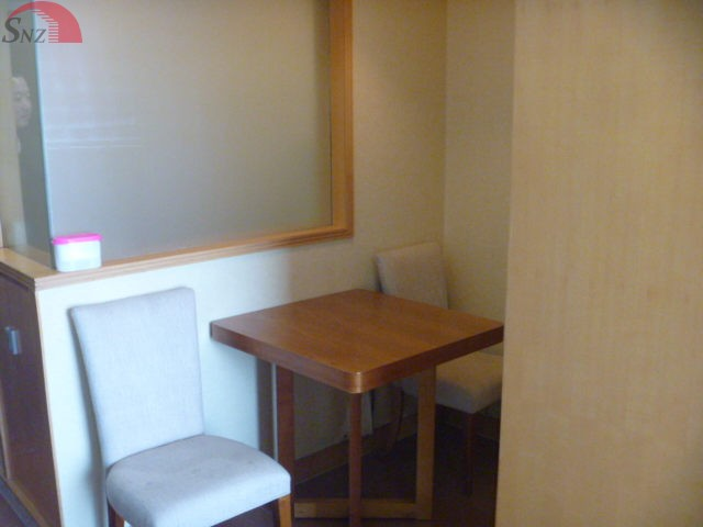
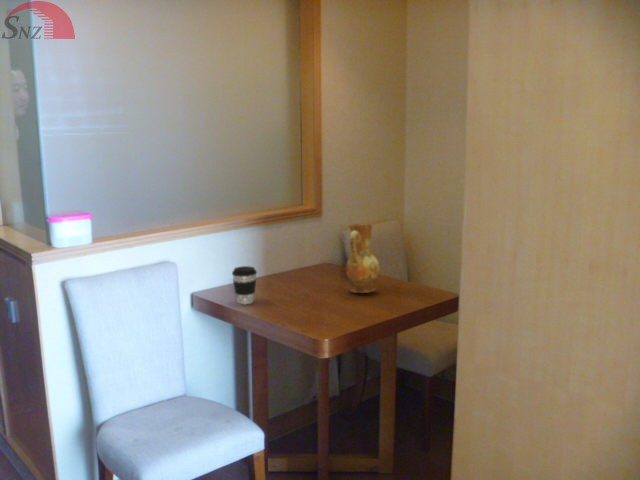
+ ceramic jug [345,223,381,294]
+ coffee cup [231,265,258,305]
